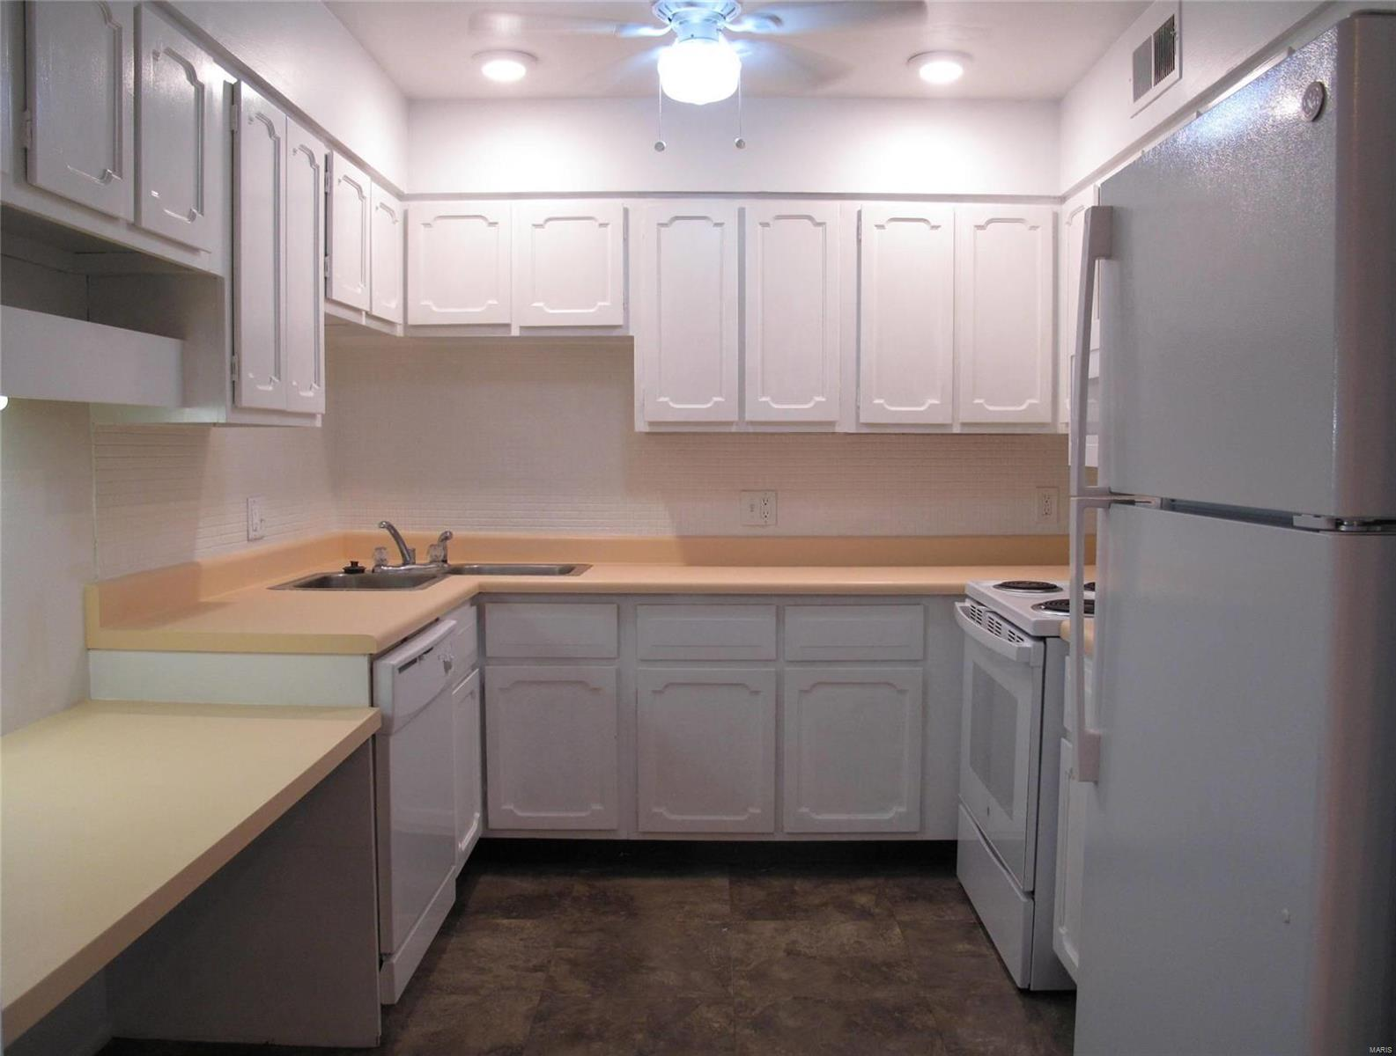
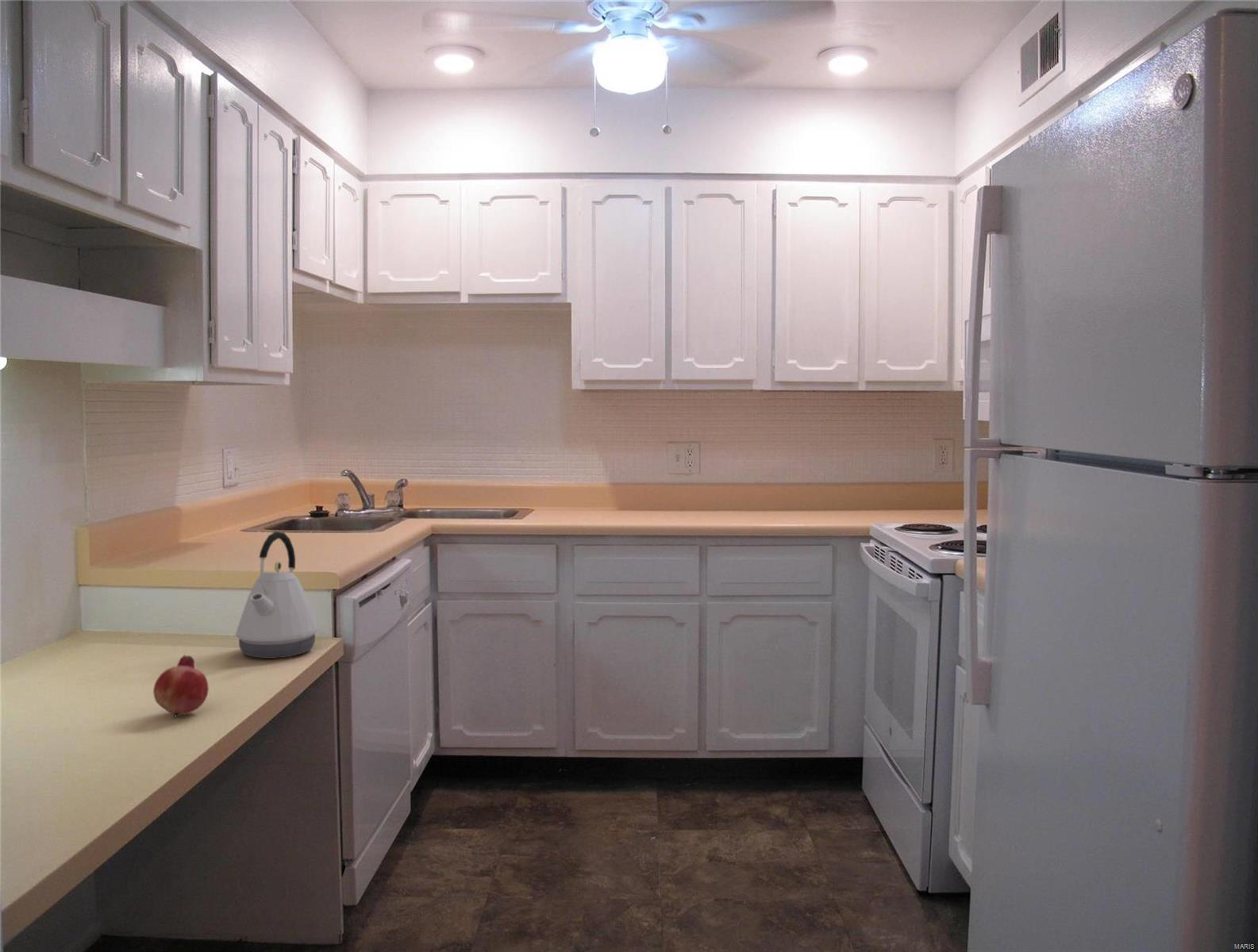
+ kettle [235,531,318,659]
+ fruit [152,655,210,718]
